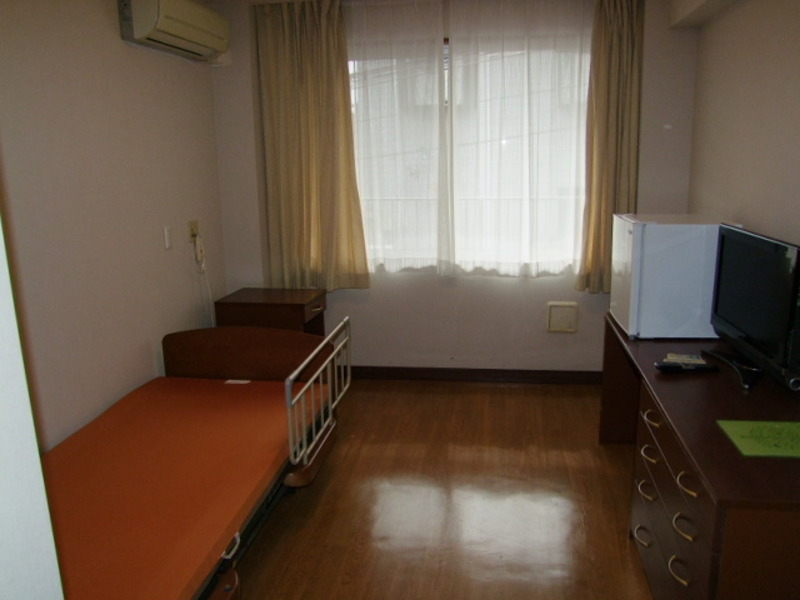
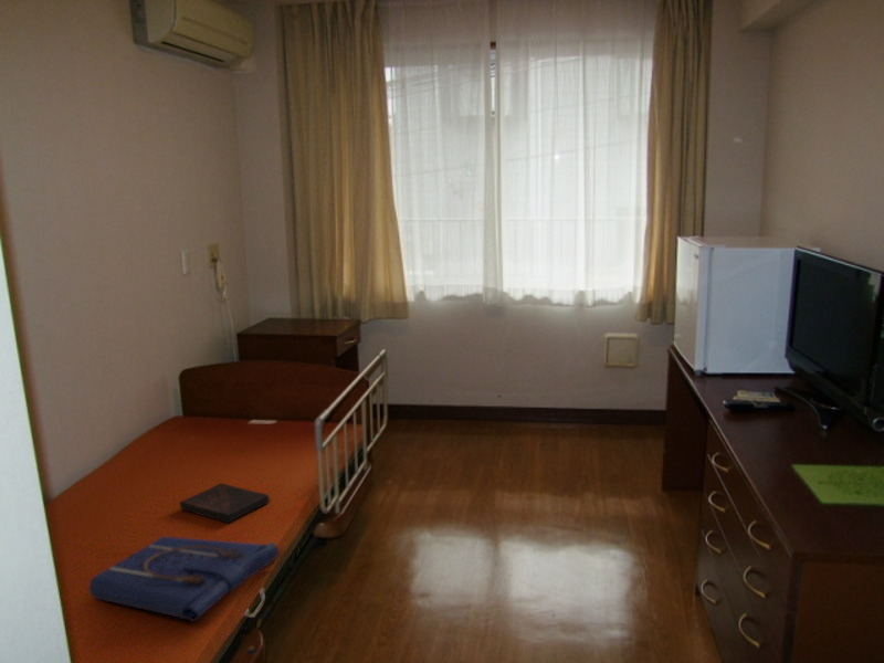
+ tote bag [87,536,280,623]
+ book [179,482,270,524]
